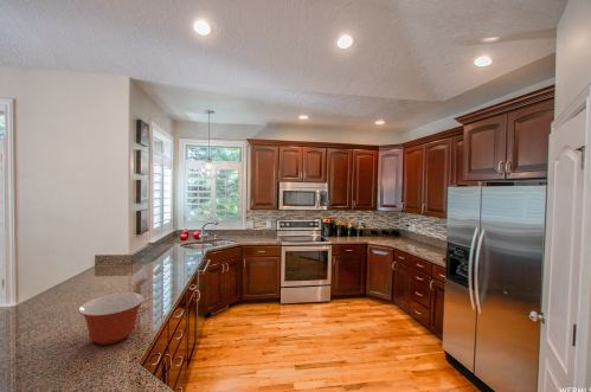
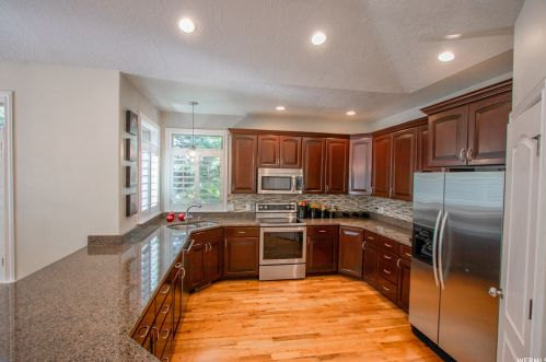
- mixing bowl [78,291,146,346]
